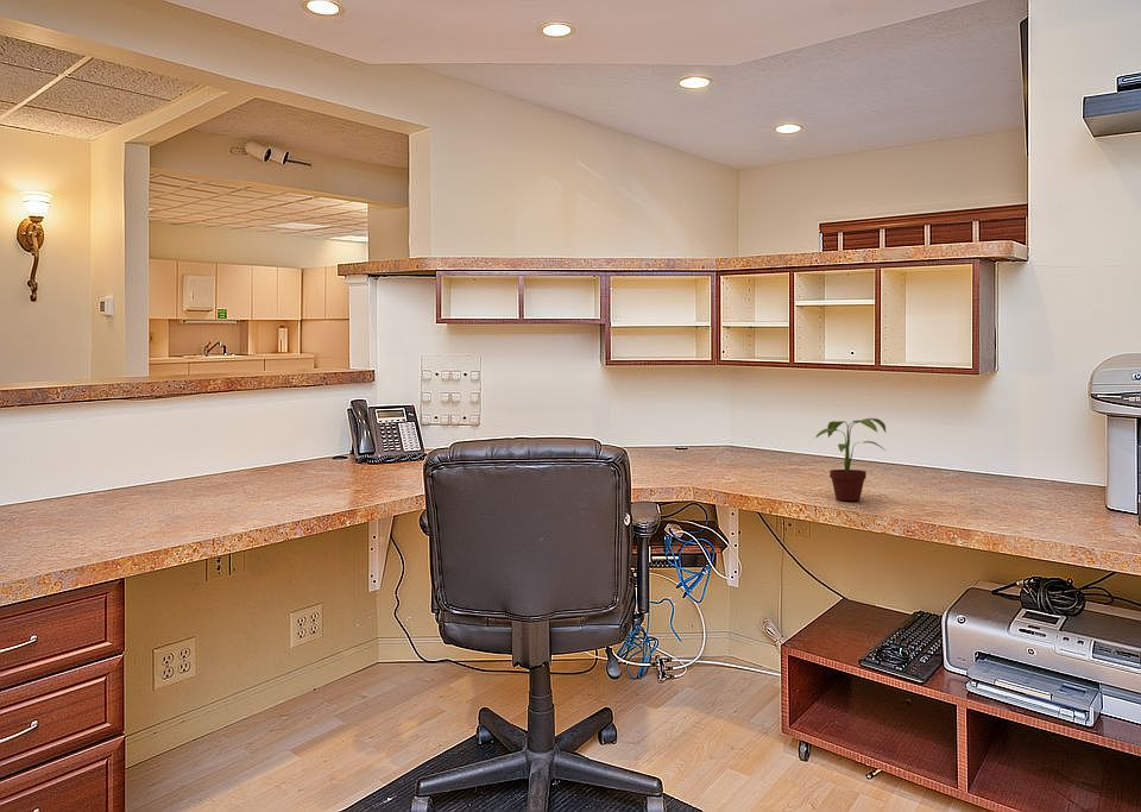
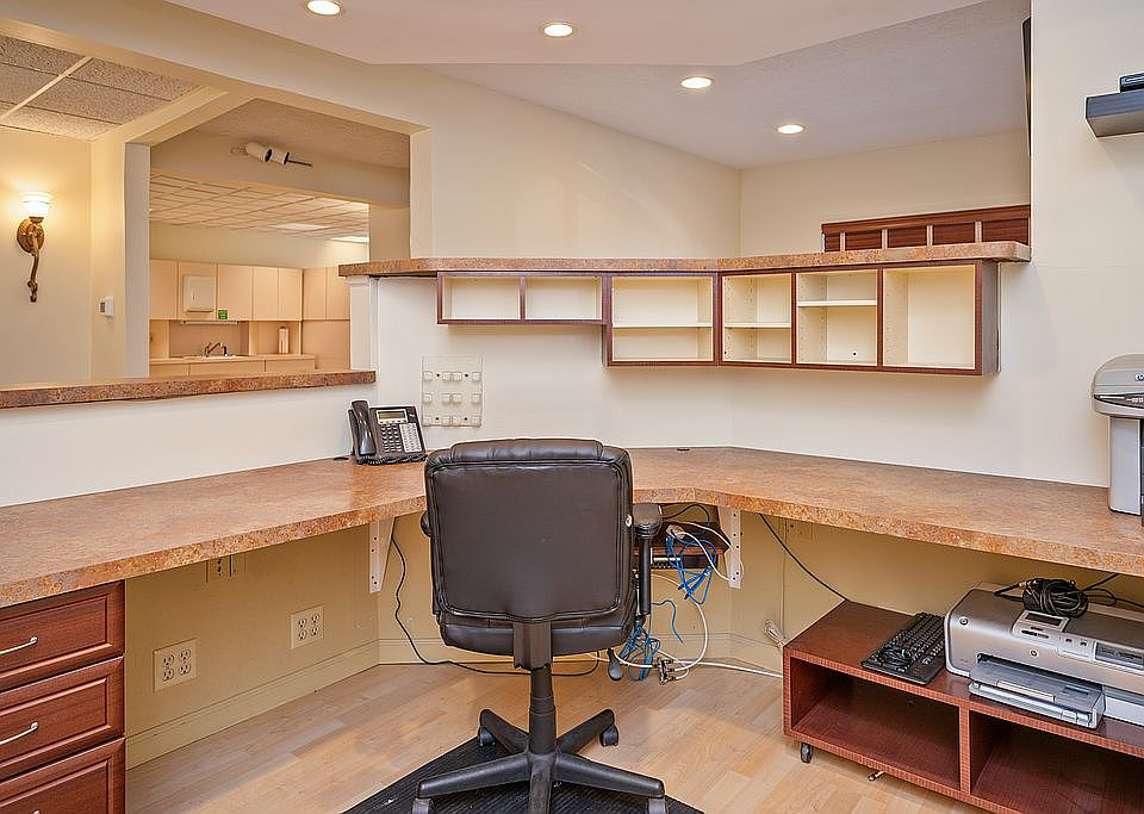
- potted plant [814,417,888,502]
